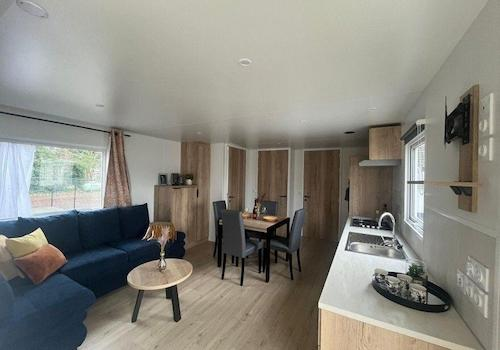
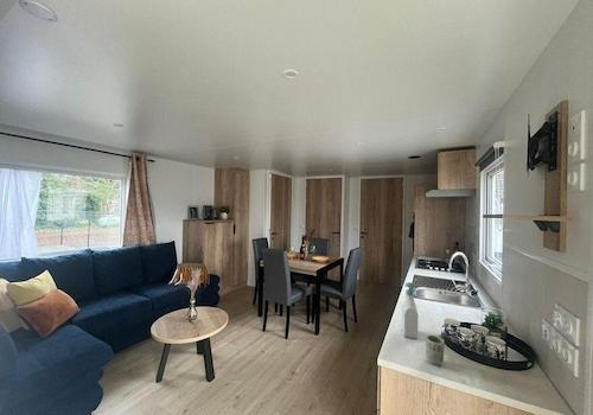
+ soap bottle [400,281,421,339]
+ cup [425,334,446,366]
